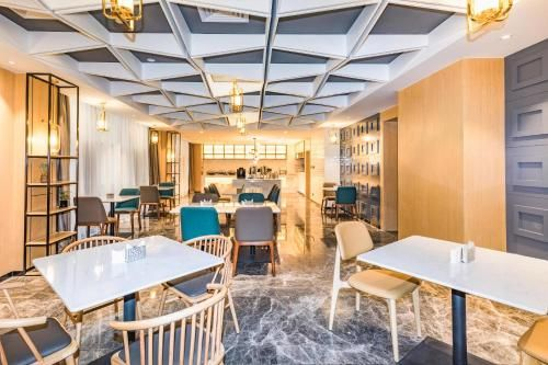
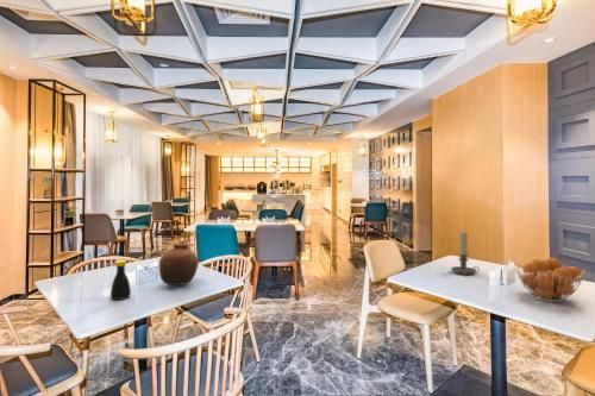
+ candle holder [450,230,481,276]
+ pottery [158,244,200,287]
+ fruit basket [514,257,585,303]
+ bottle [109,259,132,301]
